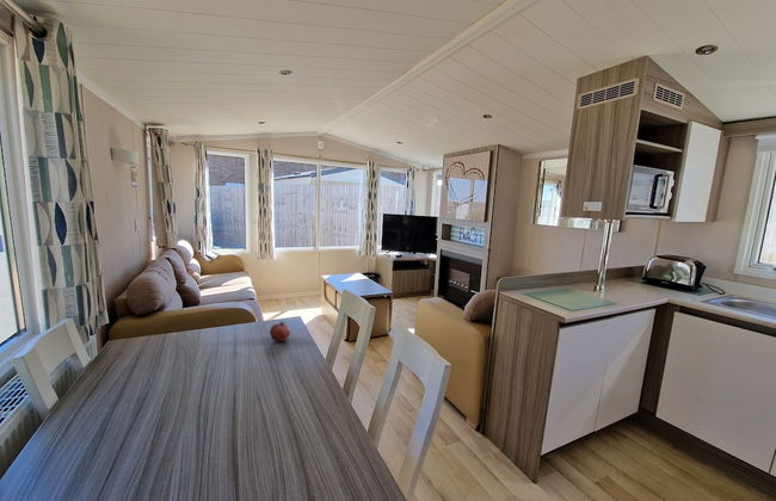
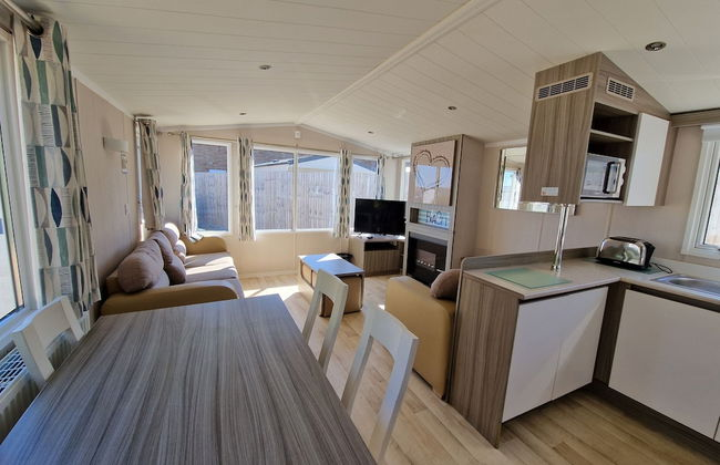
- fruit [269,320,291,342]
